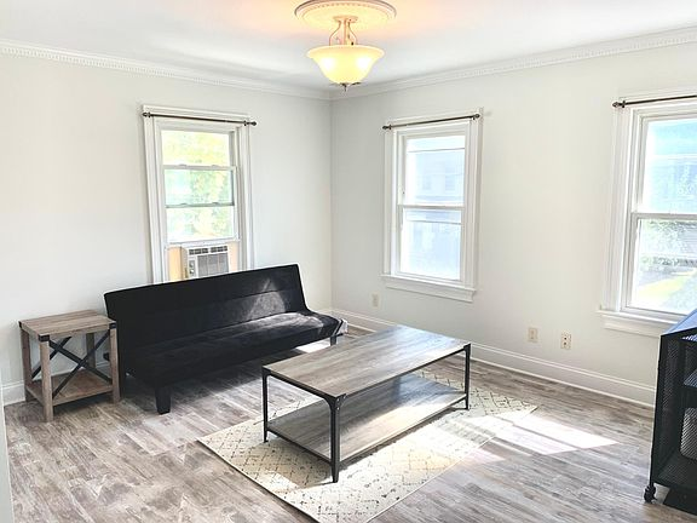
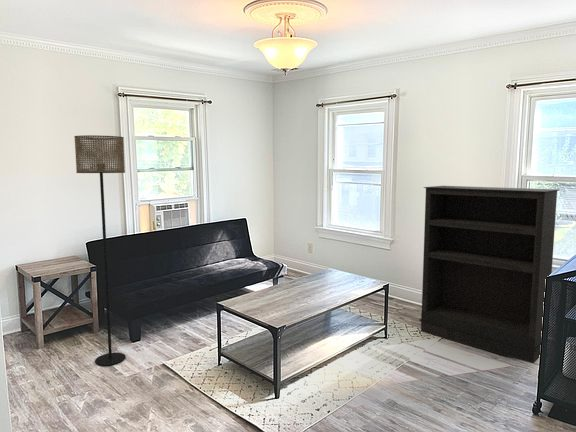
+ floor lamp [73,134,126,367]
+ bookshelf [418,185,561,364]
